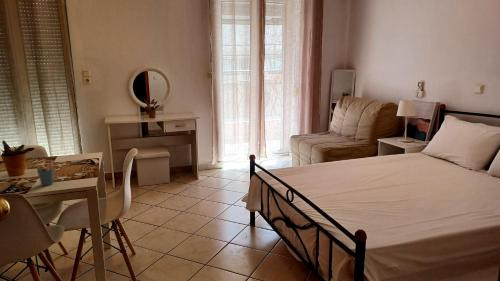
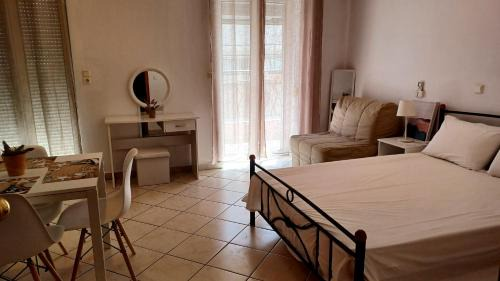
- pen holder [35,159,55,187]
